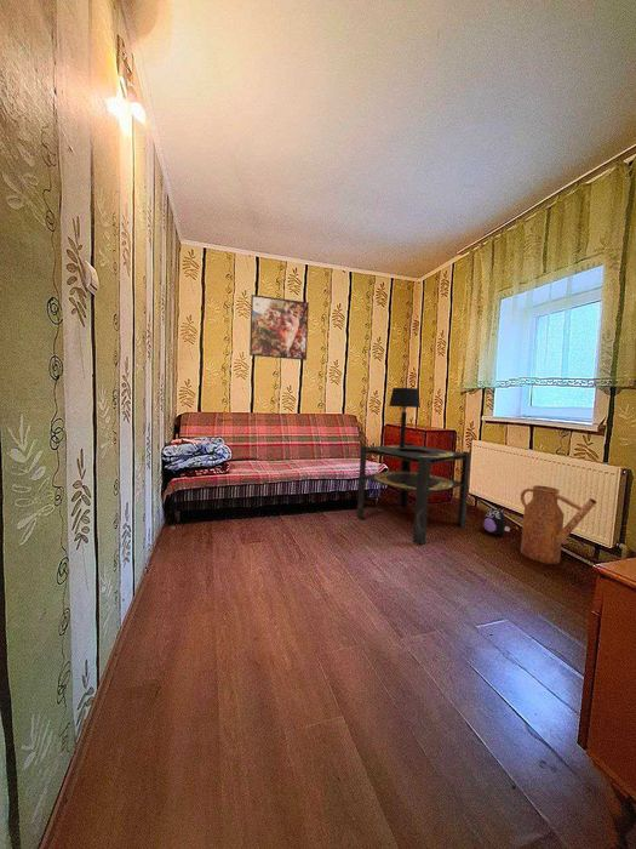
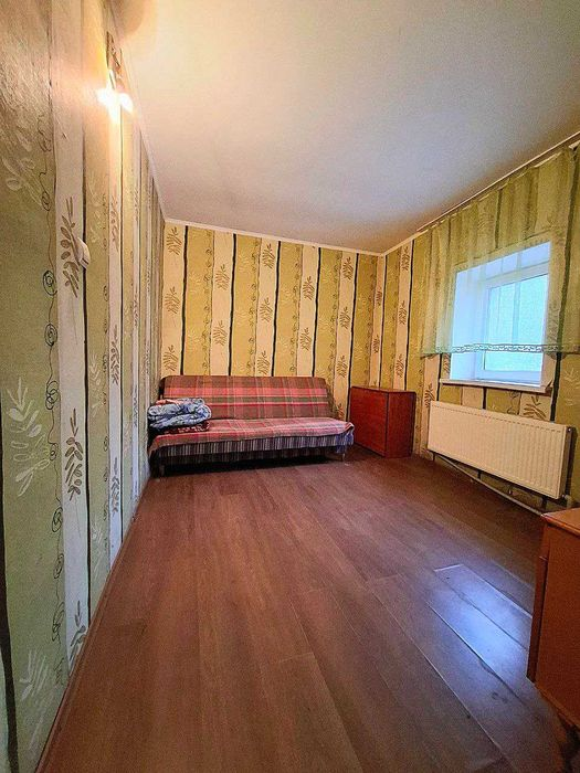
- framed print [248,294,310,361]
- plush toy [482,506,511,536]
- side table [356,441,471,546]
- watering can [518,484,597,565]
- table lamp [388,387,422,448]
